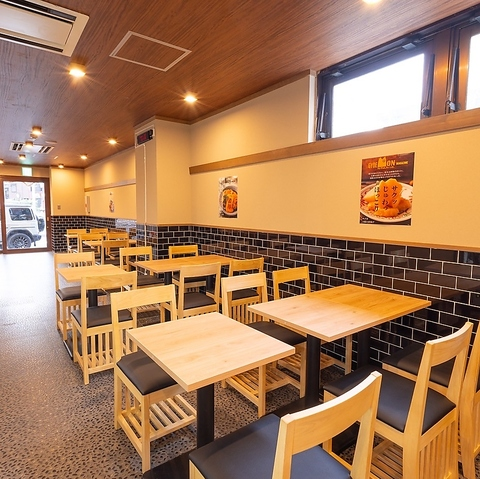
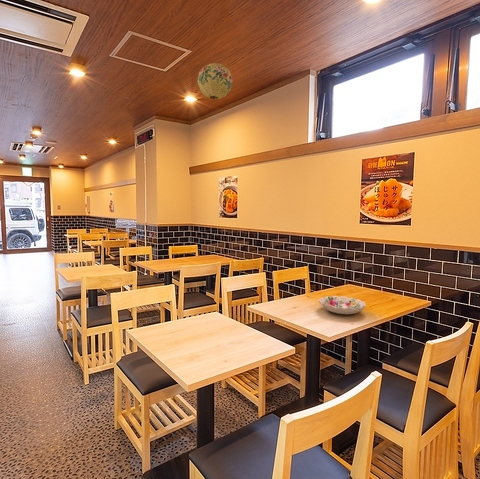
+ paper lantern [197,62,234,100]
+ decorative bowl [318,295,367,315]
